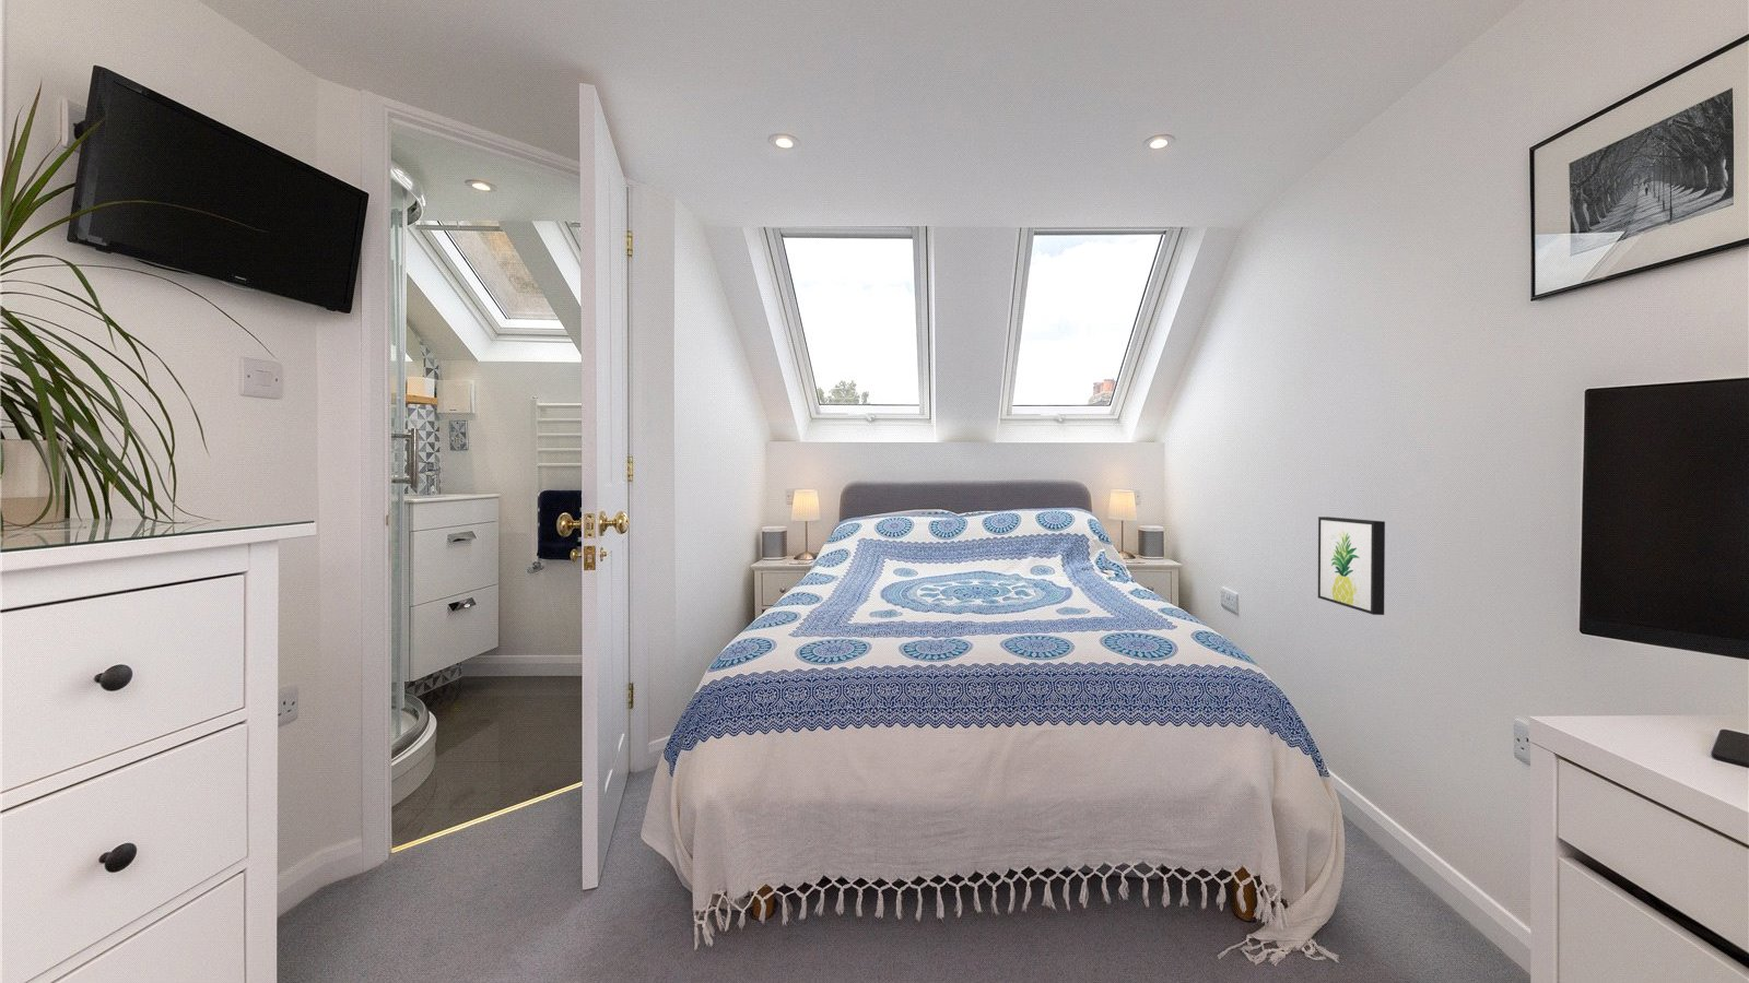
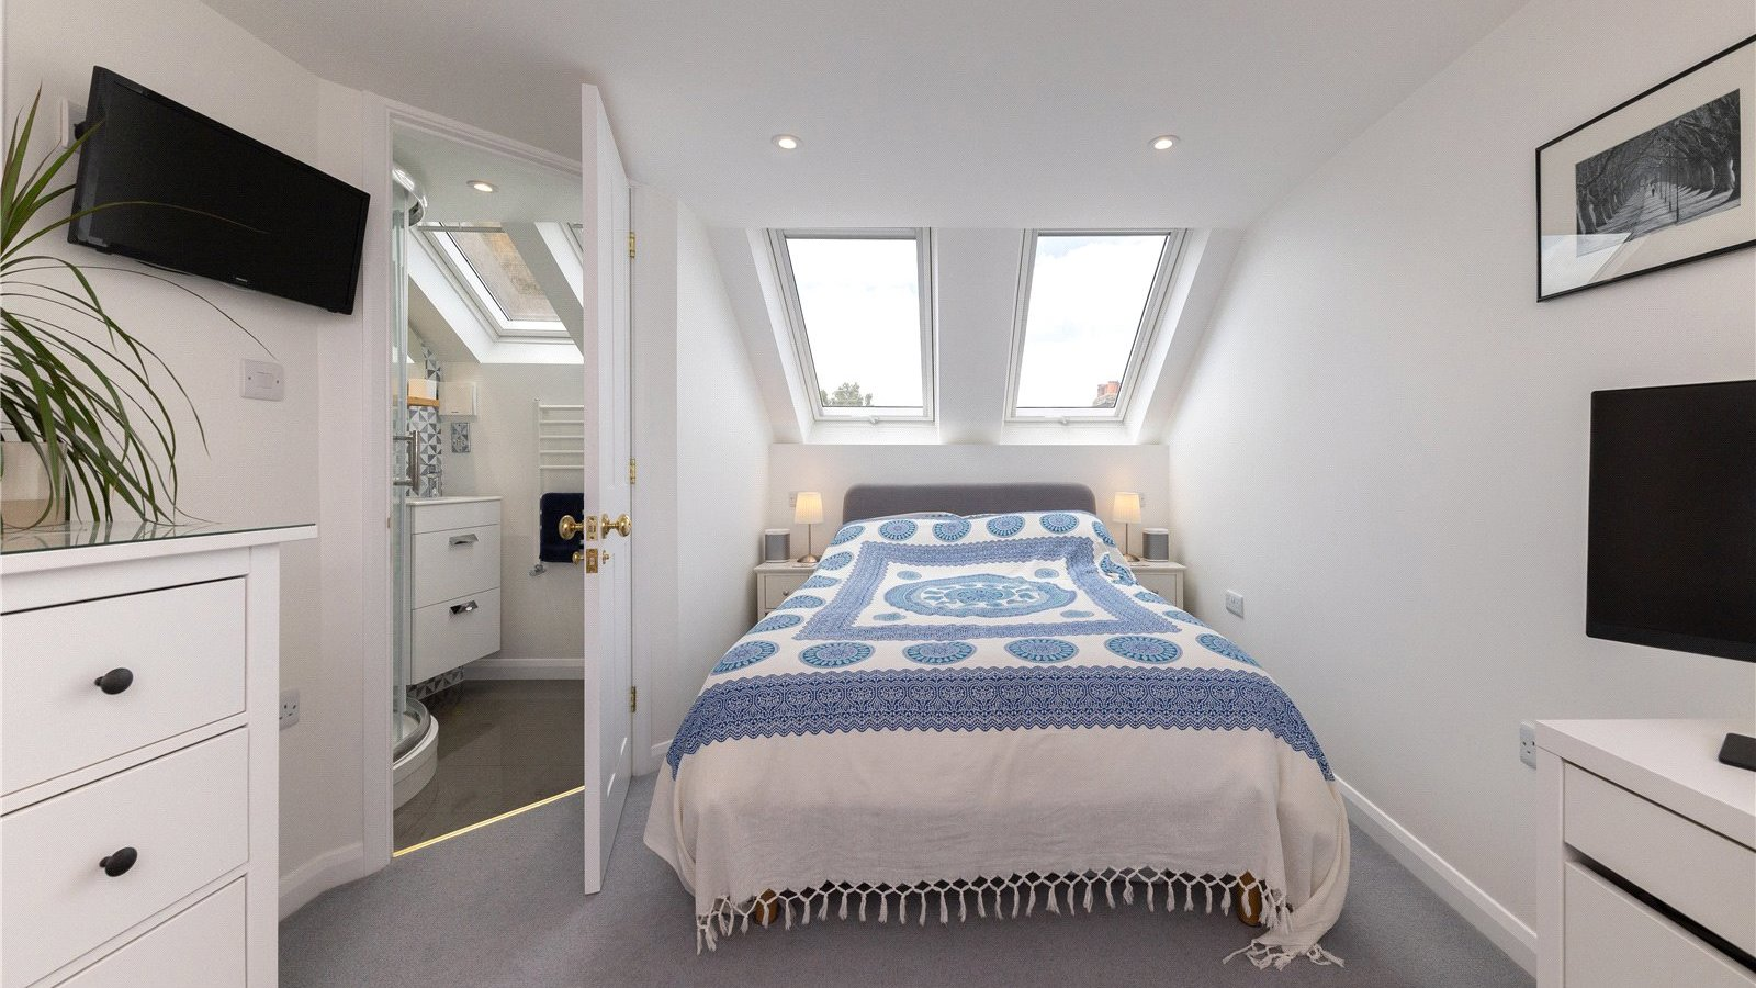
- wall art [1318,516,1386,616]
